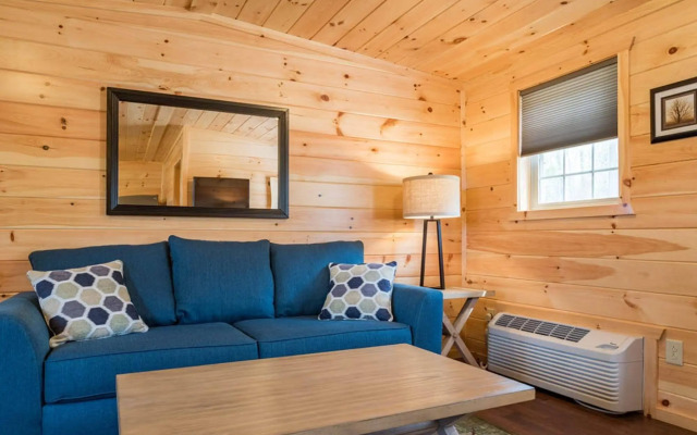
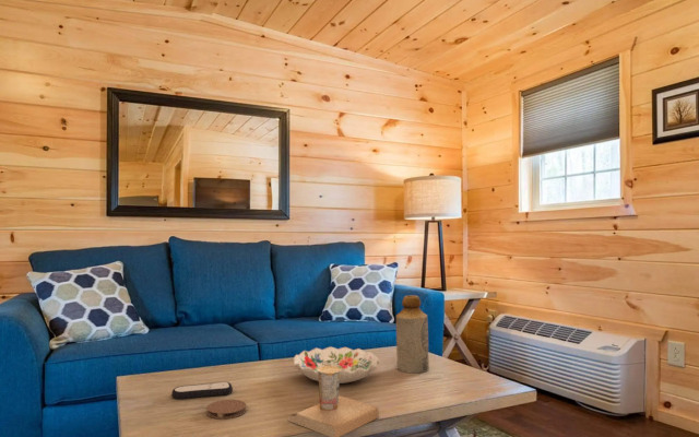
+ decorative bowl [292,345,380,385]
+ cup [287,366,380,437]
+ remote control [170,380,234,400]
+ bottle [395,294,430,374]
+ coaster [205,399,247,420]
